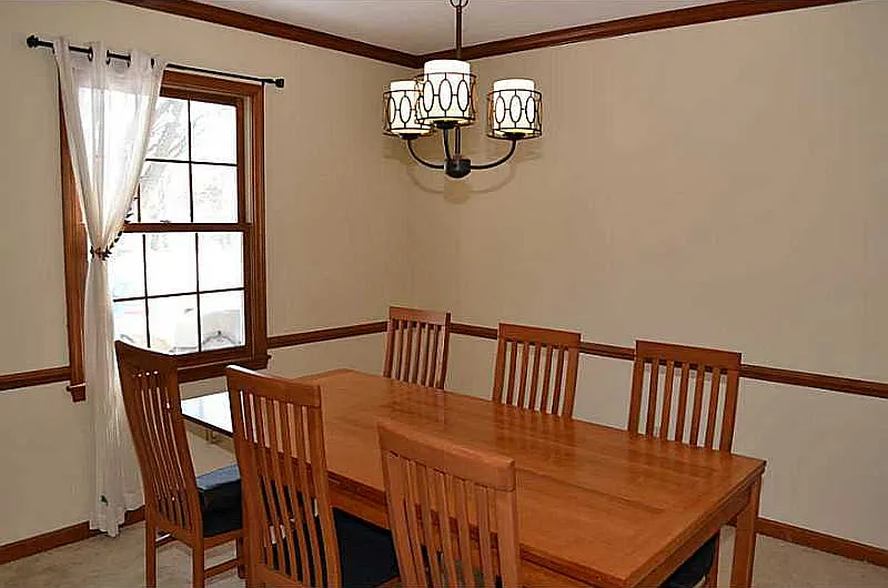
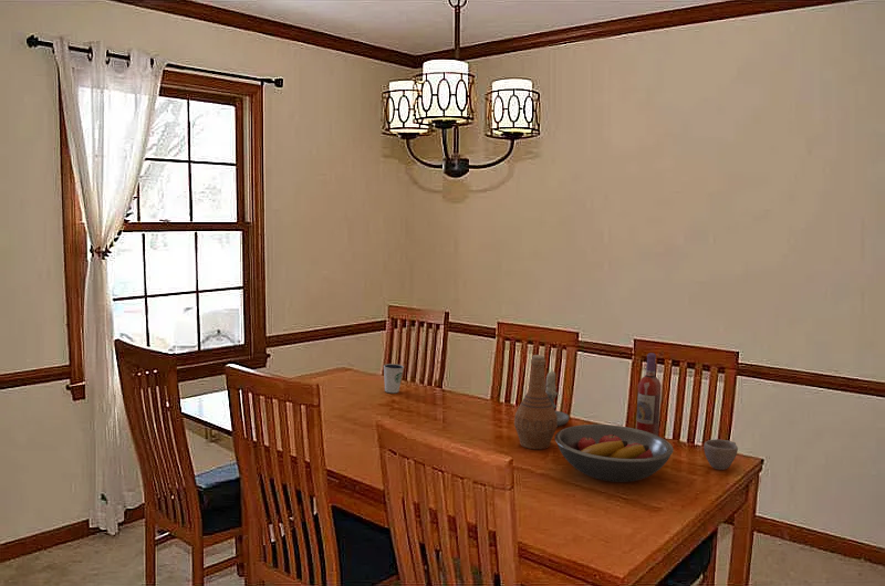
+ fruit bowl [553,423,675,483]
+ cup [702,438,739,471]
+ wine bottle [635,352,663,437]
+ candle [545,368,570,427]
+ vase [513,354,559,450]
+ dixie cup [383,363,405,394]
